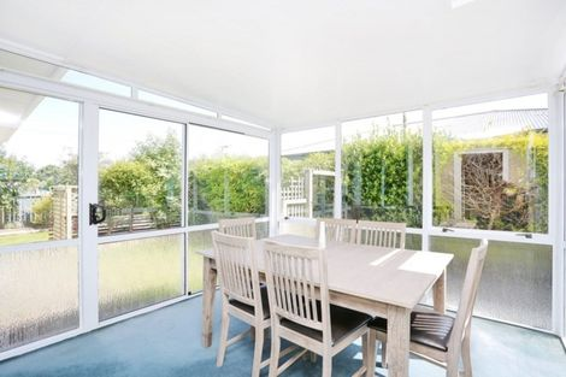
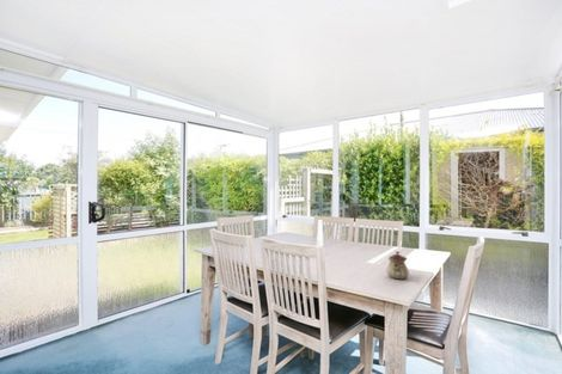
+ teapot [385,250,410,281]
